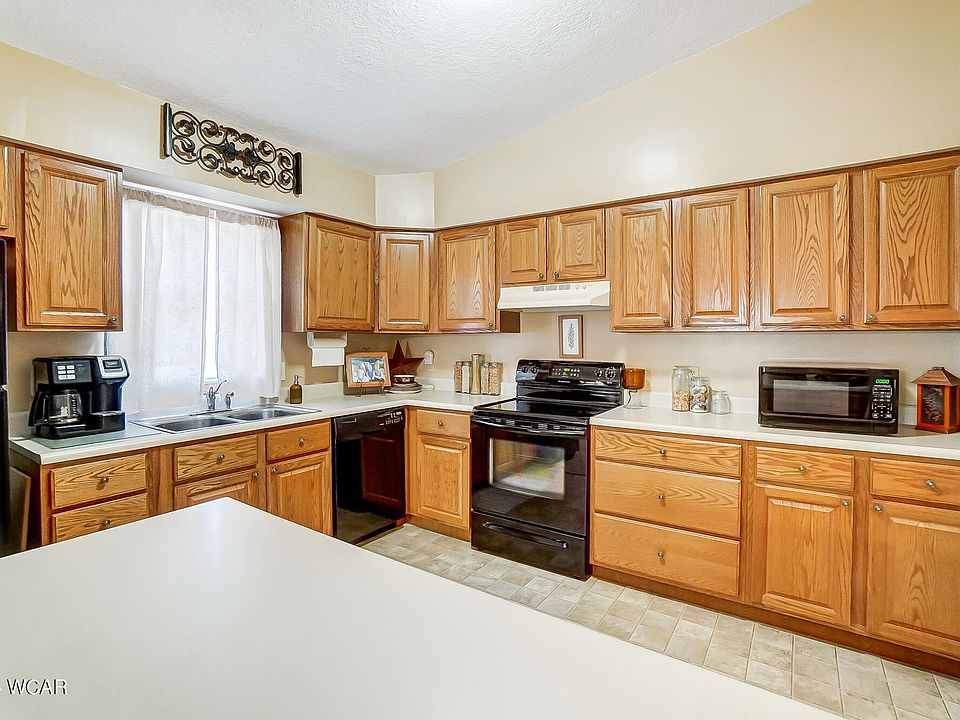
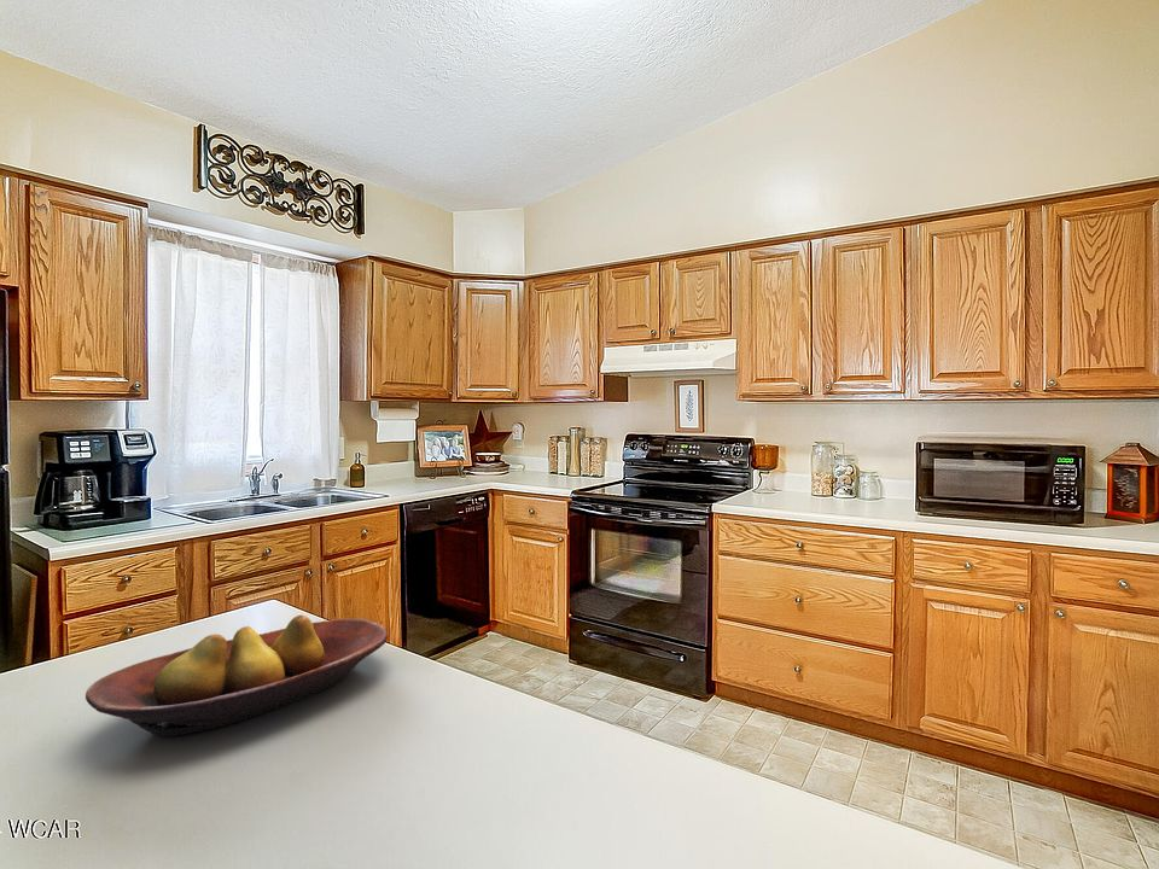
+ fruit bowl [85,614,389,737]
